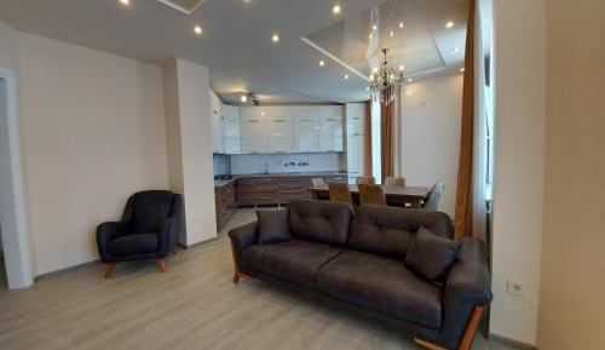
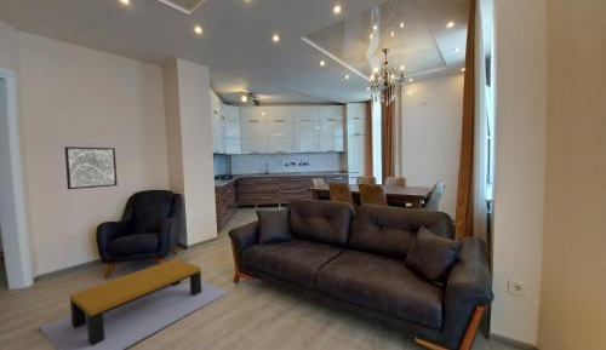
+ wall art [63,145,119,190]
+ coffee table [39,258,229,350]
